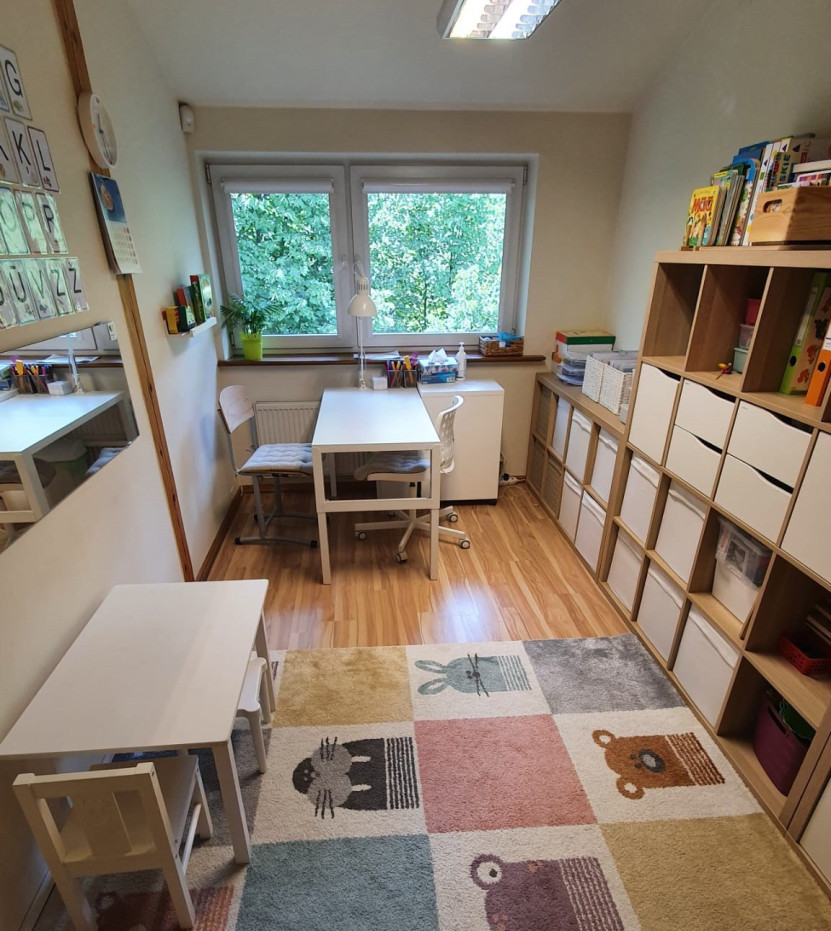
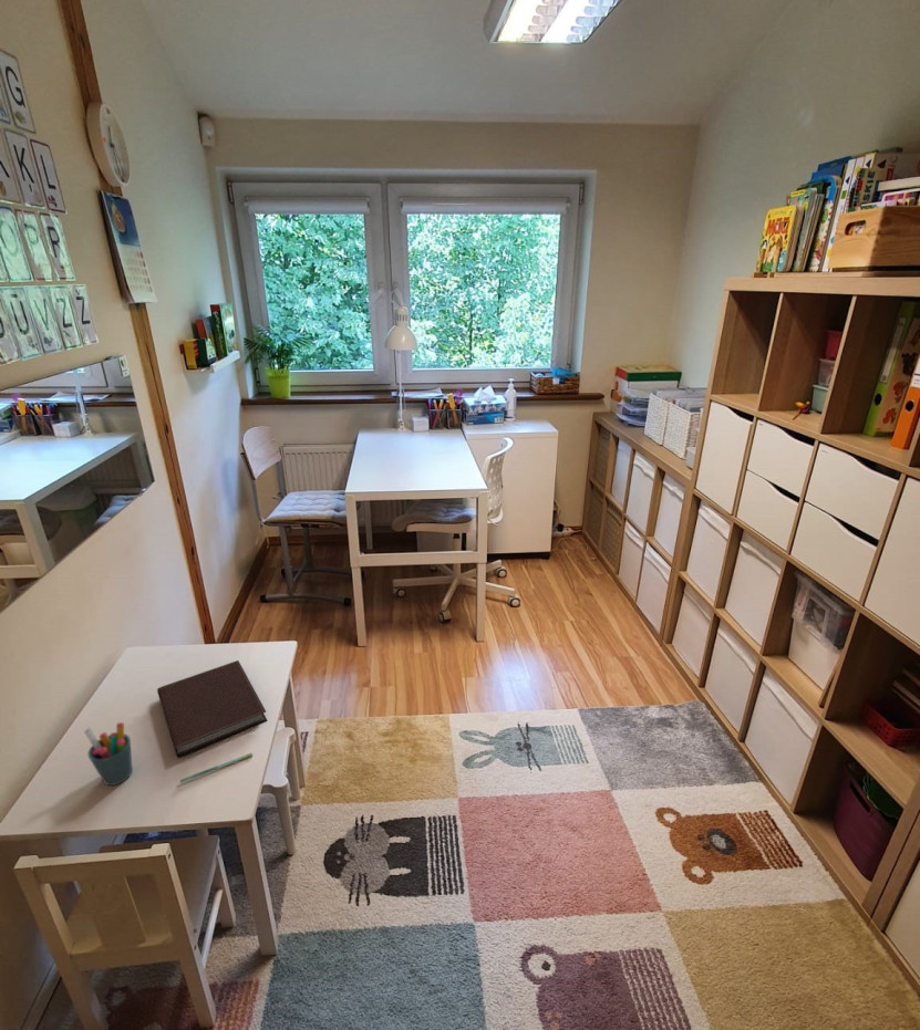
+ notebook [156,659,269,759]
+ pen holder [83,721,133,787]
+ pen [178,751,254,783]
